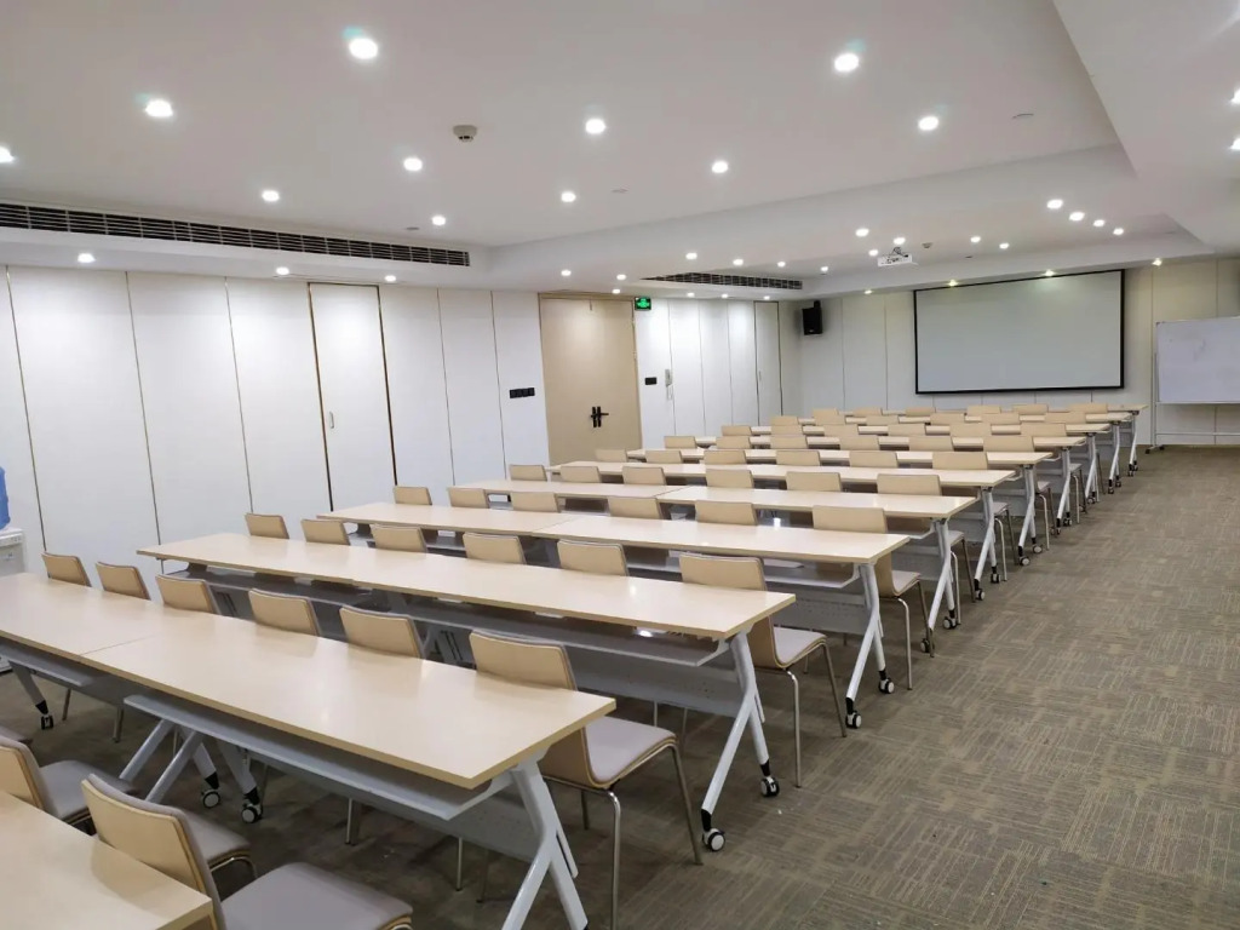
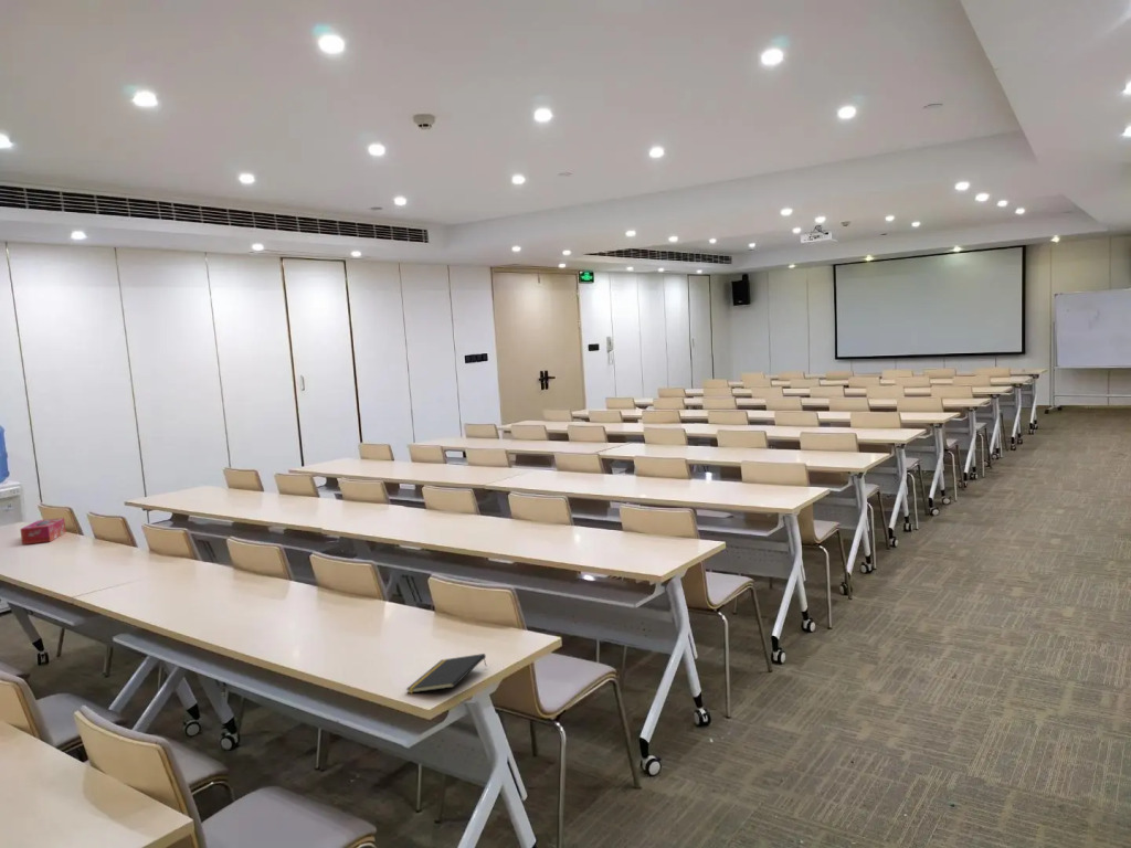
+ notepad [405,653,487,695]
+ tissue box [19,517,67,545]
